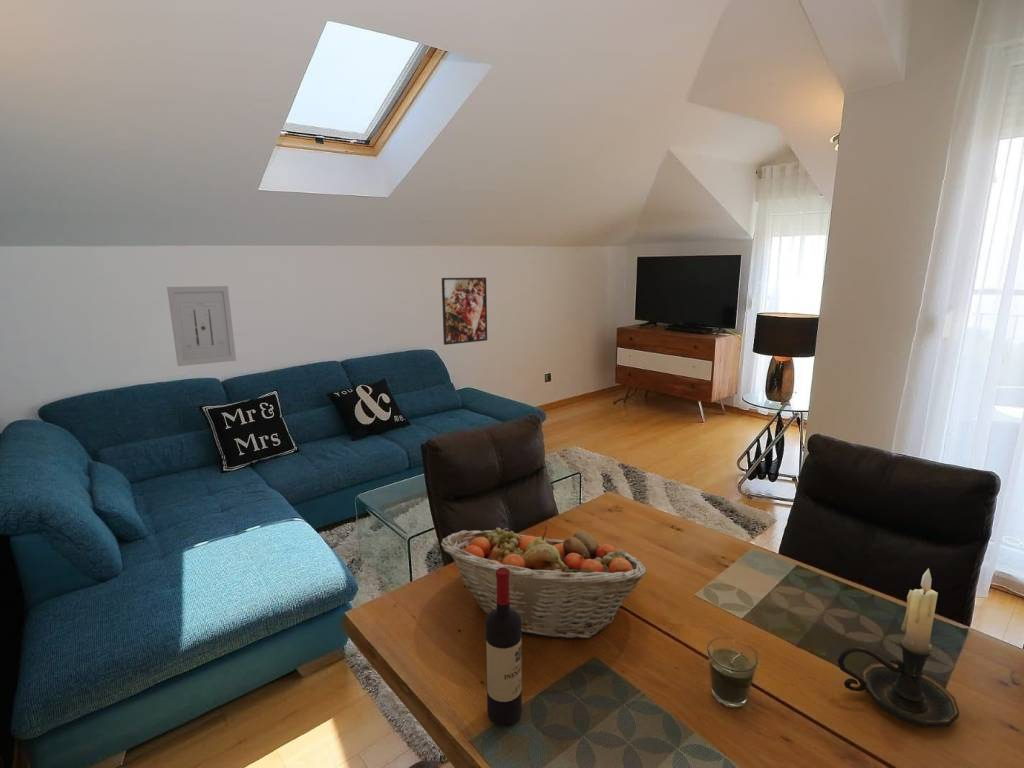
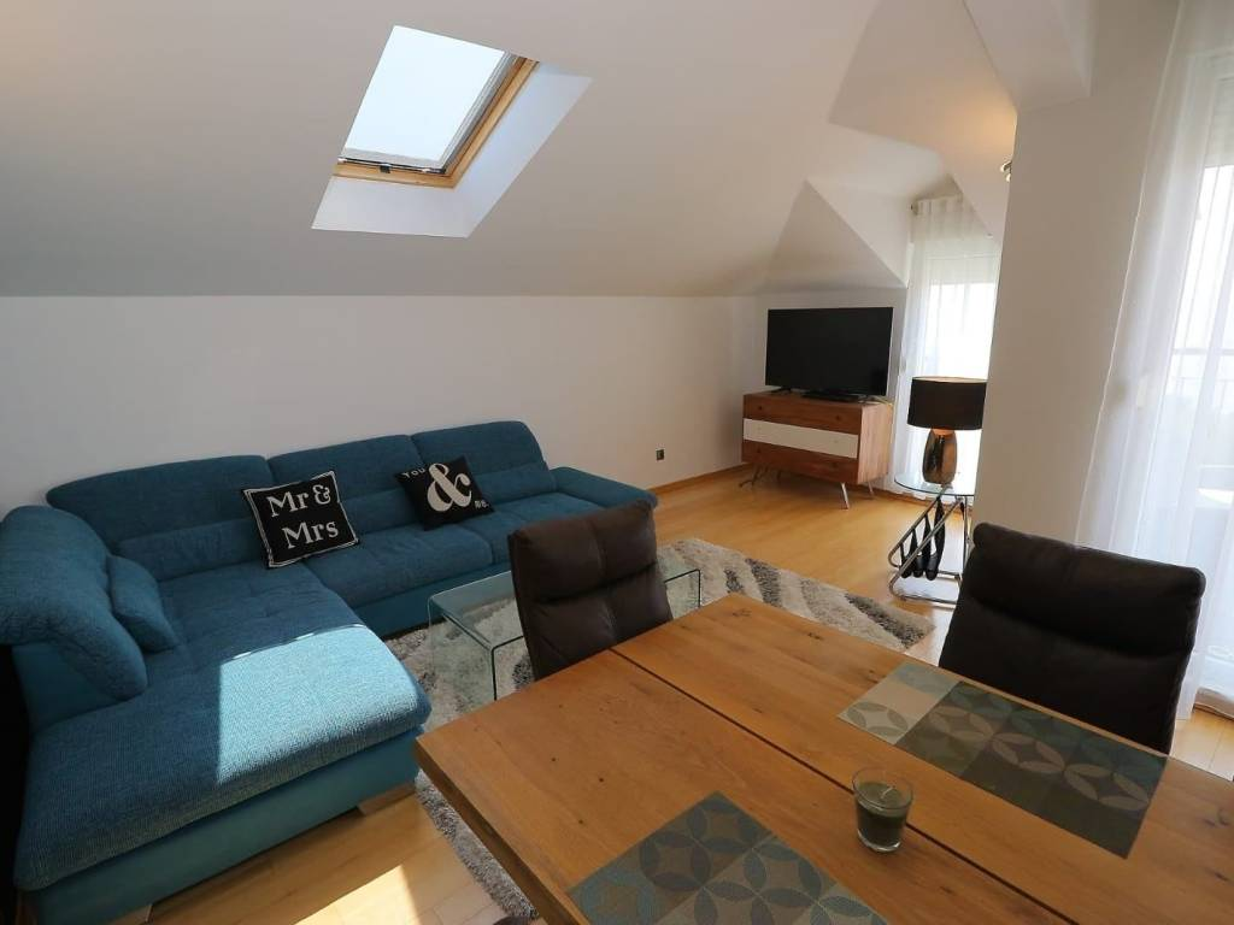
- fruit basket [440,525,647,640]
- candle holder [837,567,960,728]
- wine bottle [484,568,523,727]
- wall art [166,285,237,367]
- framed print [441,276,488,346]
